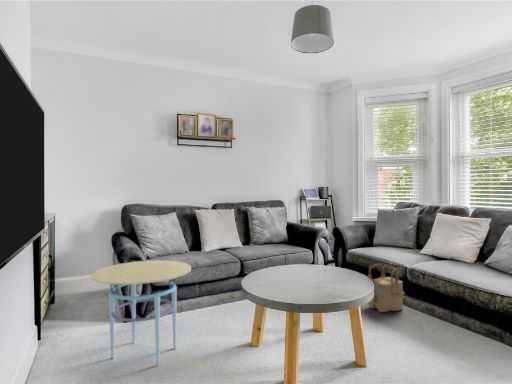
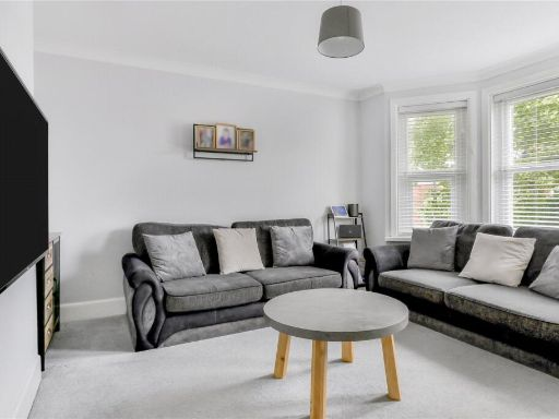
- side table [90,259,192,366]
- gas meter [367,263,406,313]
